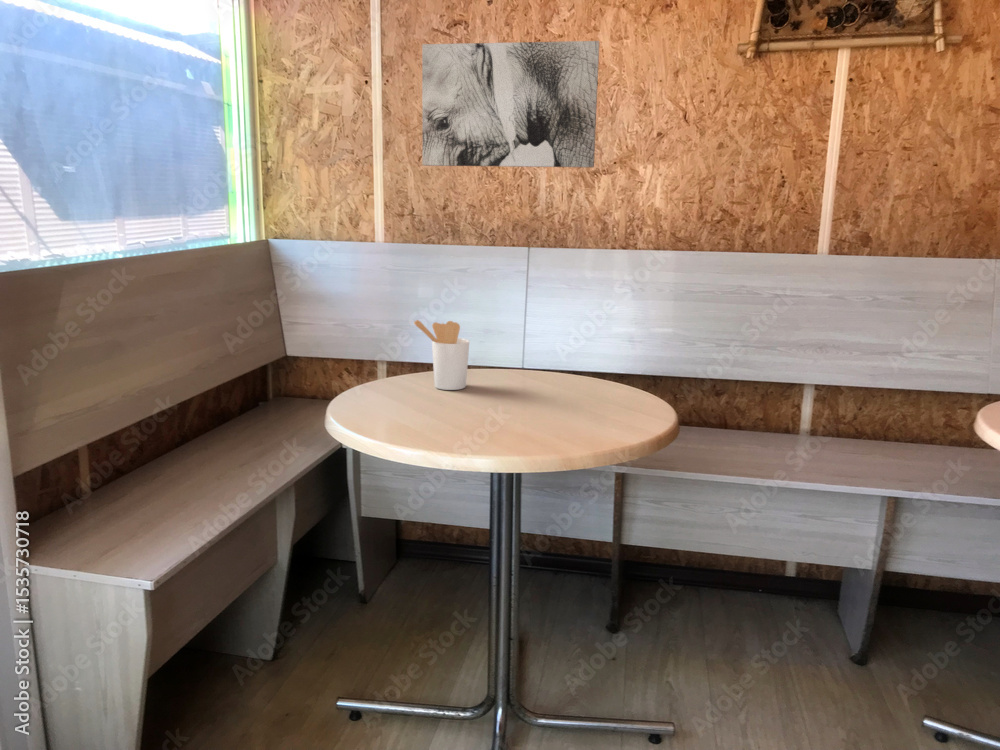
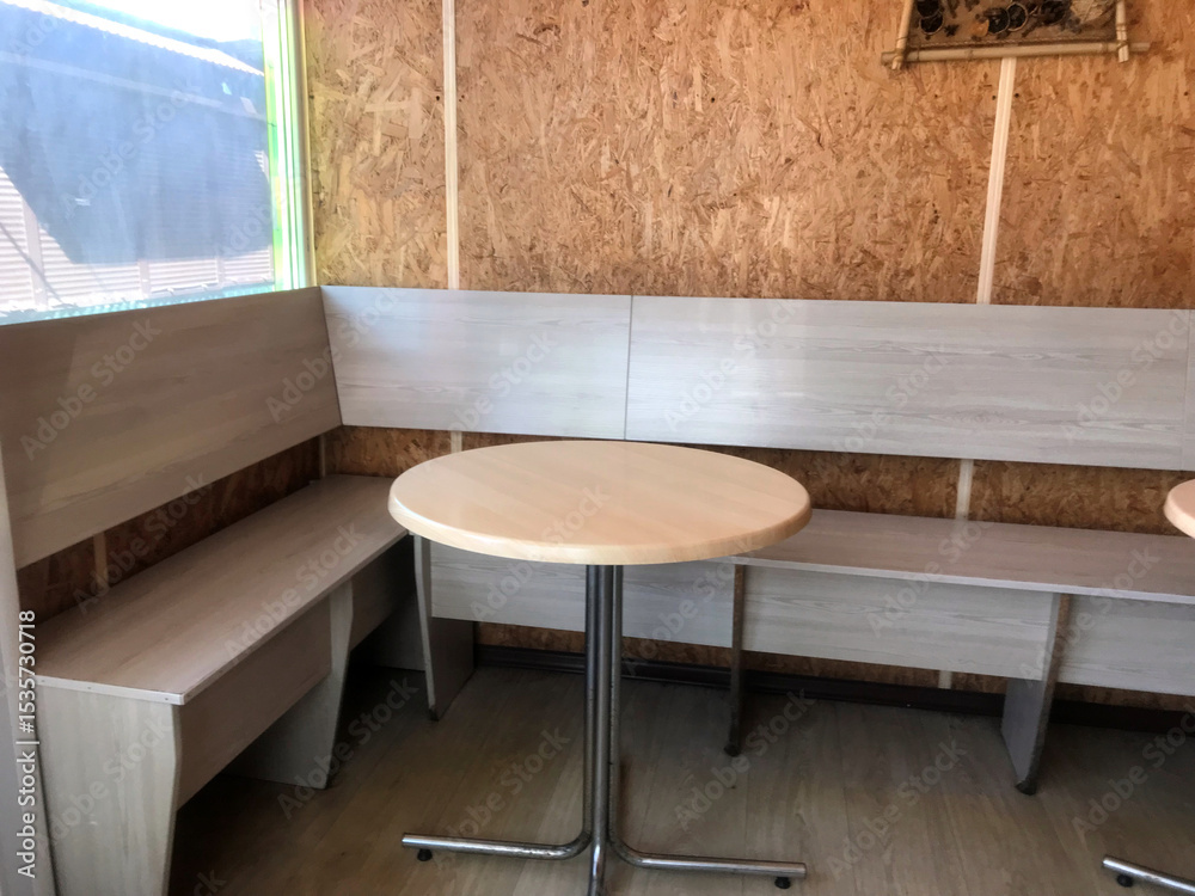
- utensil holder [413,319,470,391]
- wall art [421,40,600,168]
